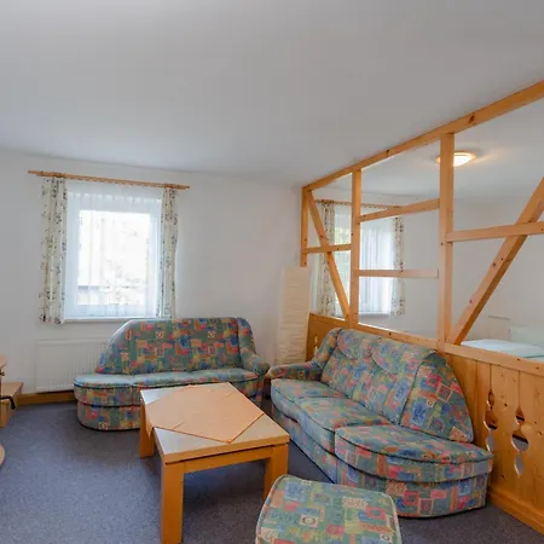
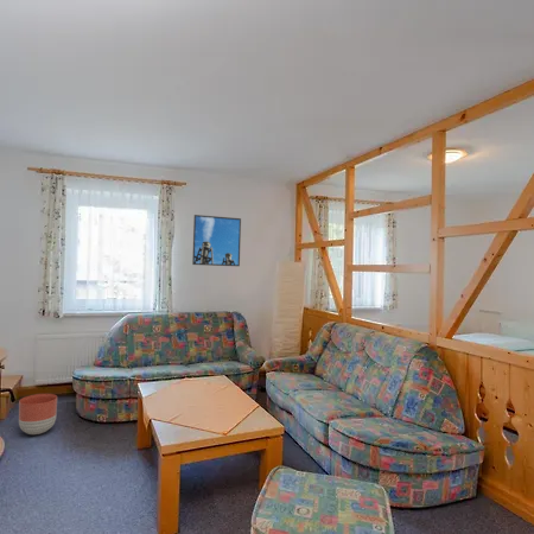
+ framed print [191,214,242,267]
+ planter [18,393,58,436]
